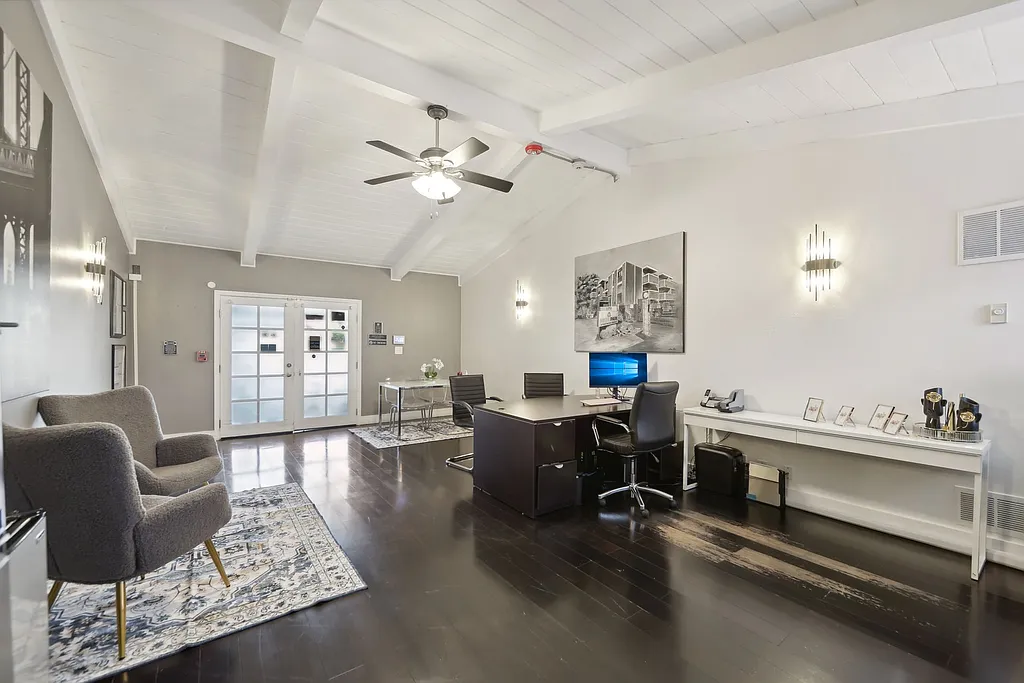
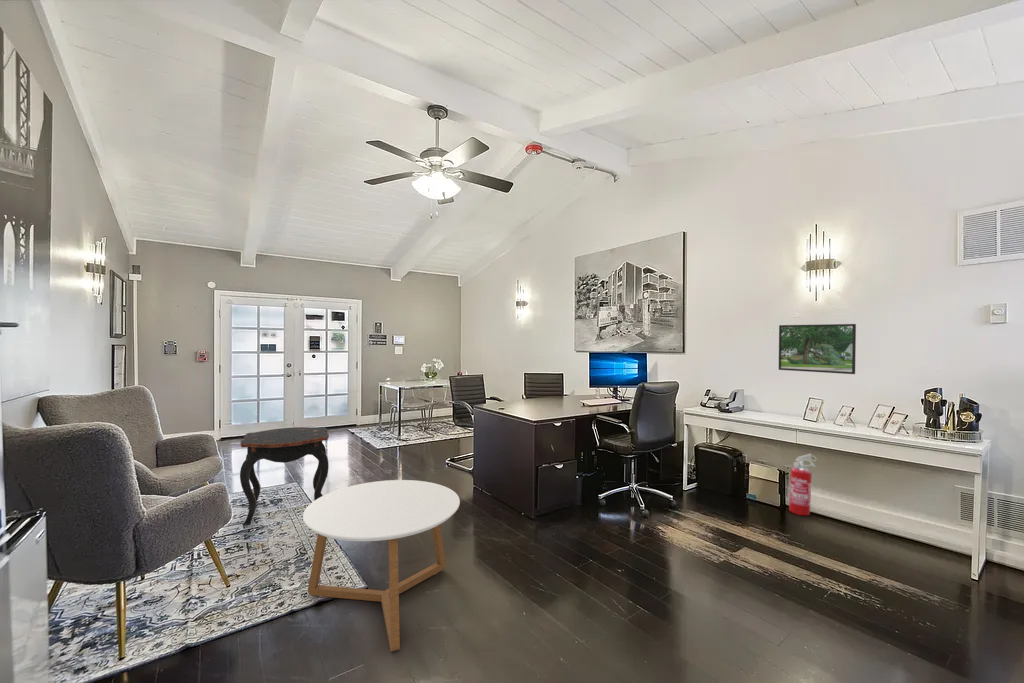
+ fire extinguisher [788,453,817,516]
+ coffee table [302,479,461,652]
+ side table [239,426,330,526]
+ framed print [778,323,857,375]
